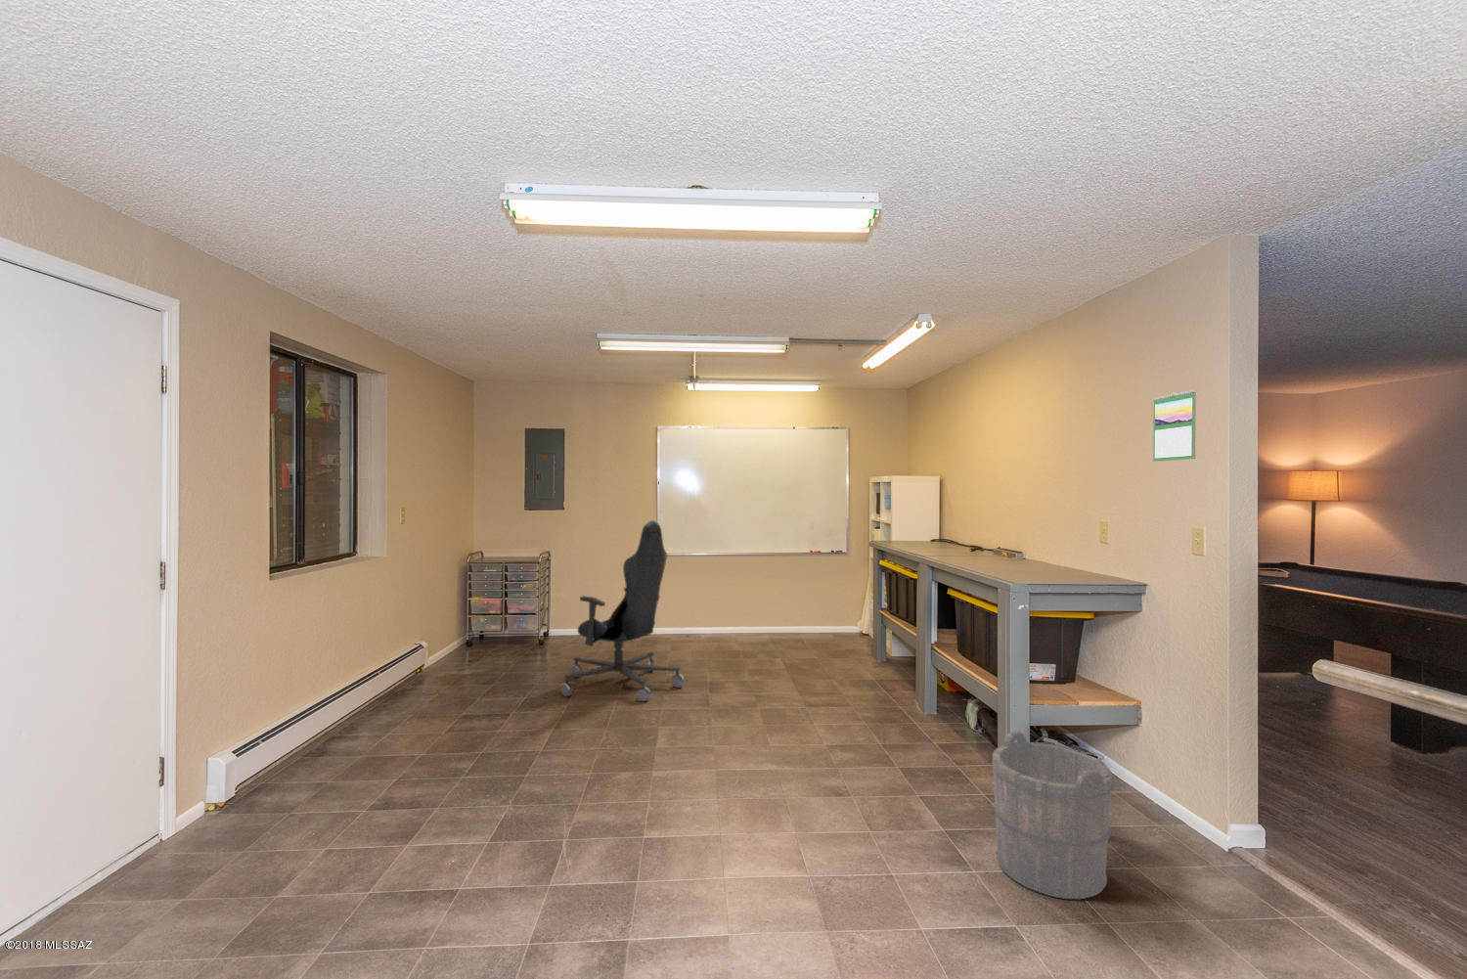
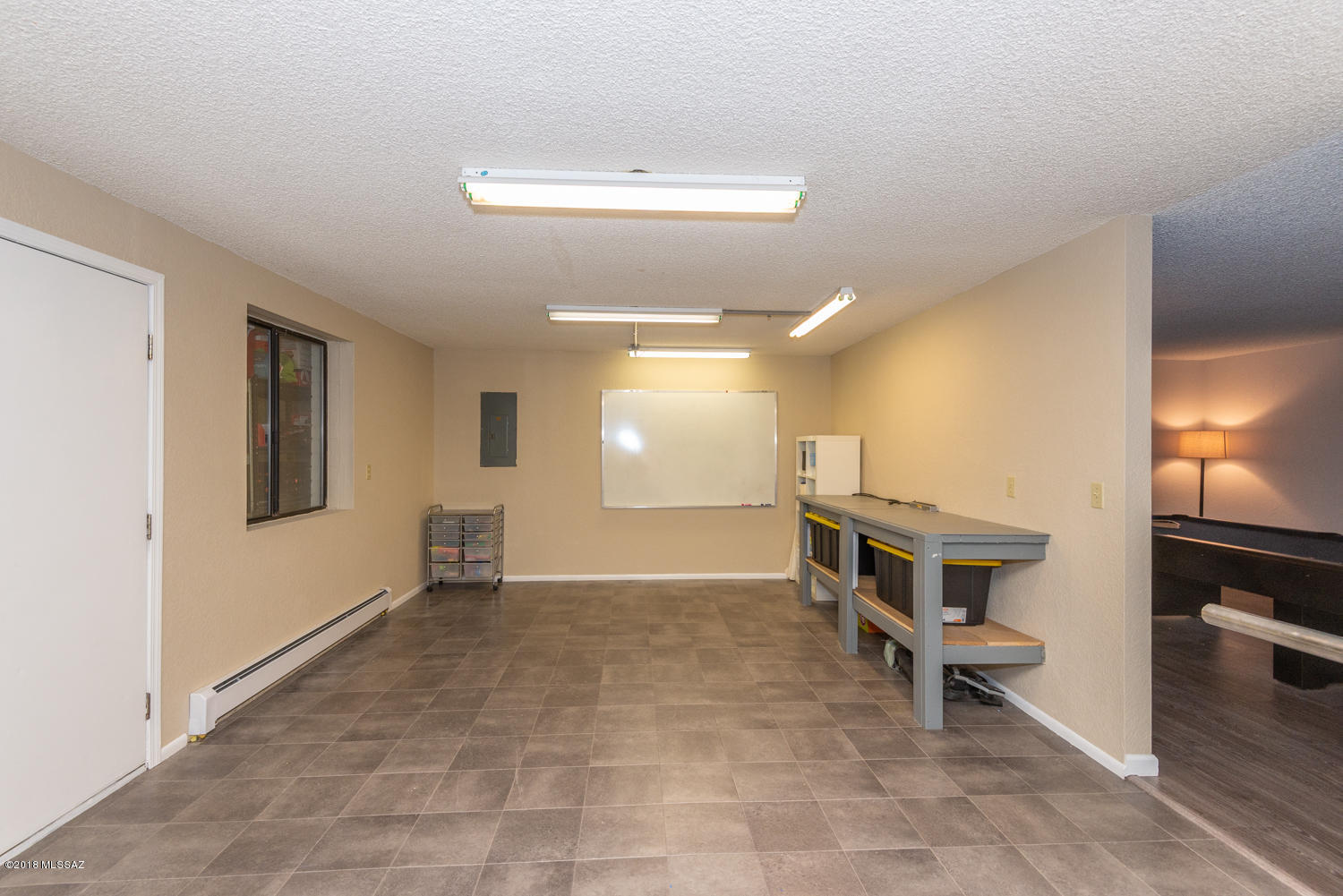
- bucket [990,730,1115,899]
- calendar [1152,389,1197,462]
- office chair [559,519,685,703]
